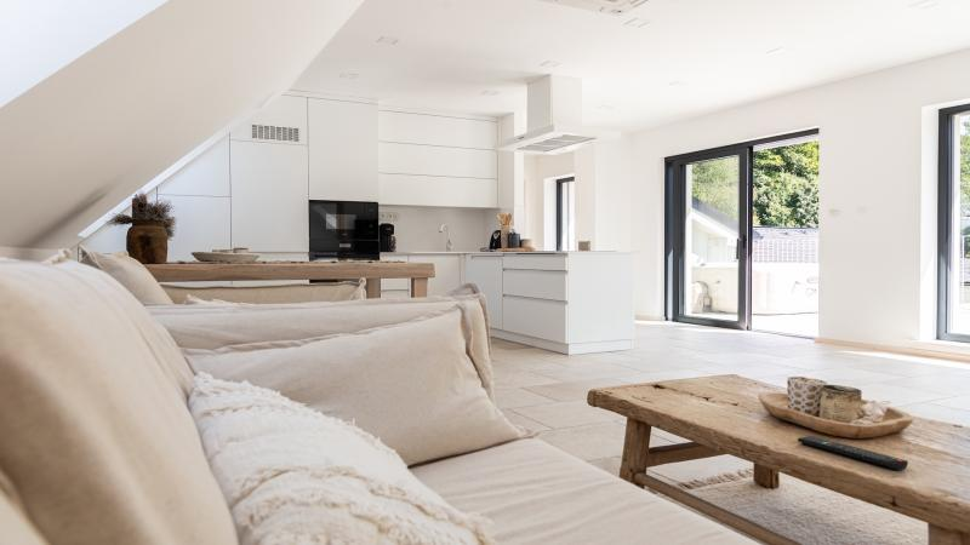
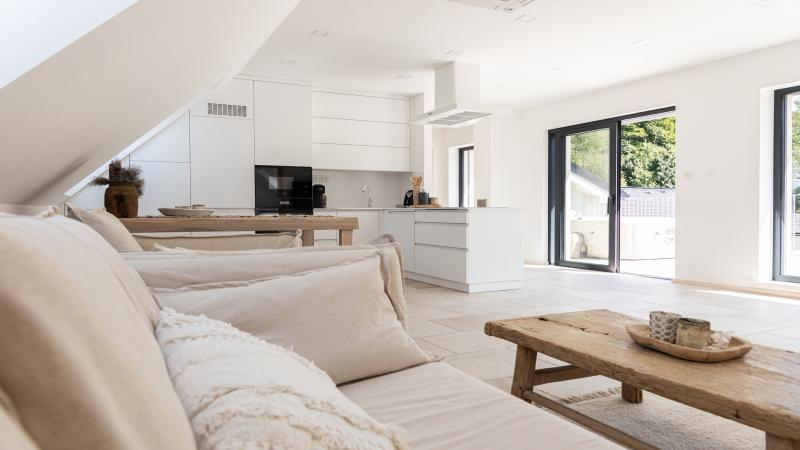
- remote control [797,435,909,471]
